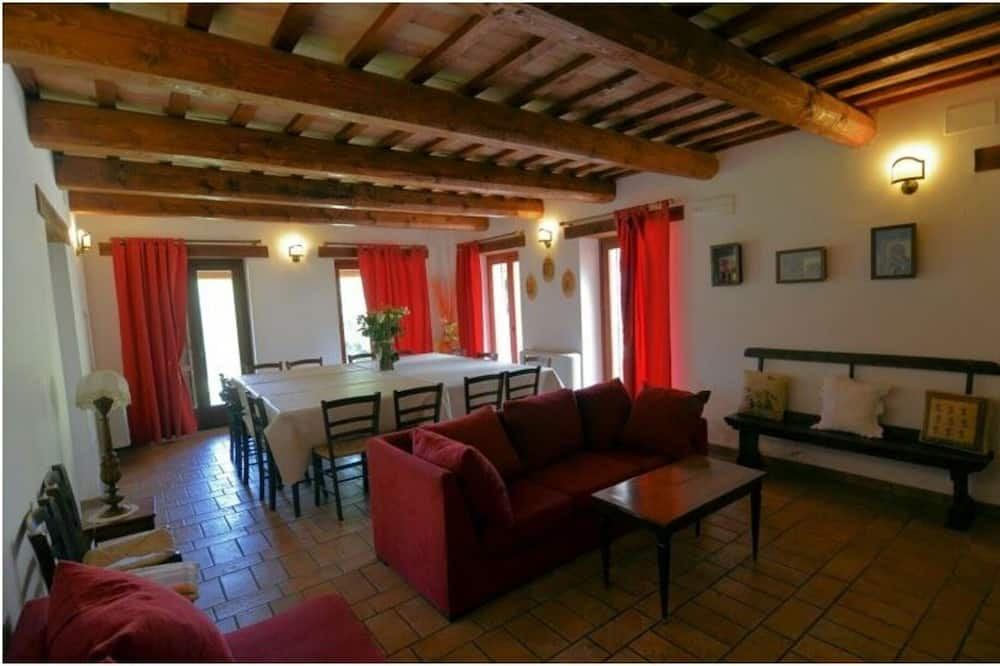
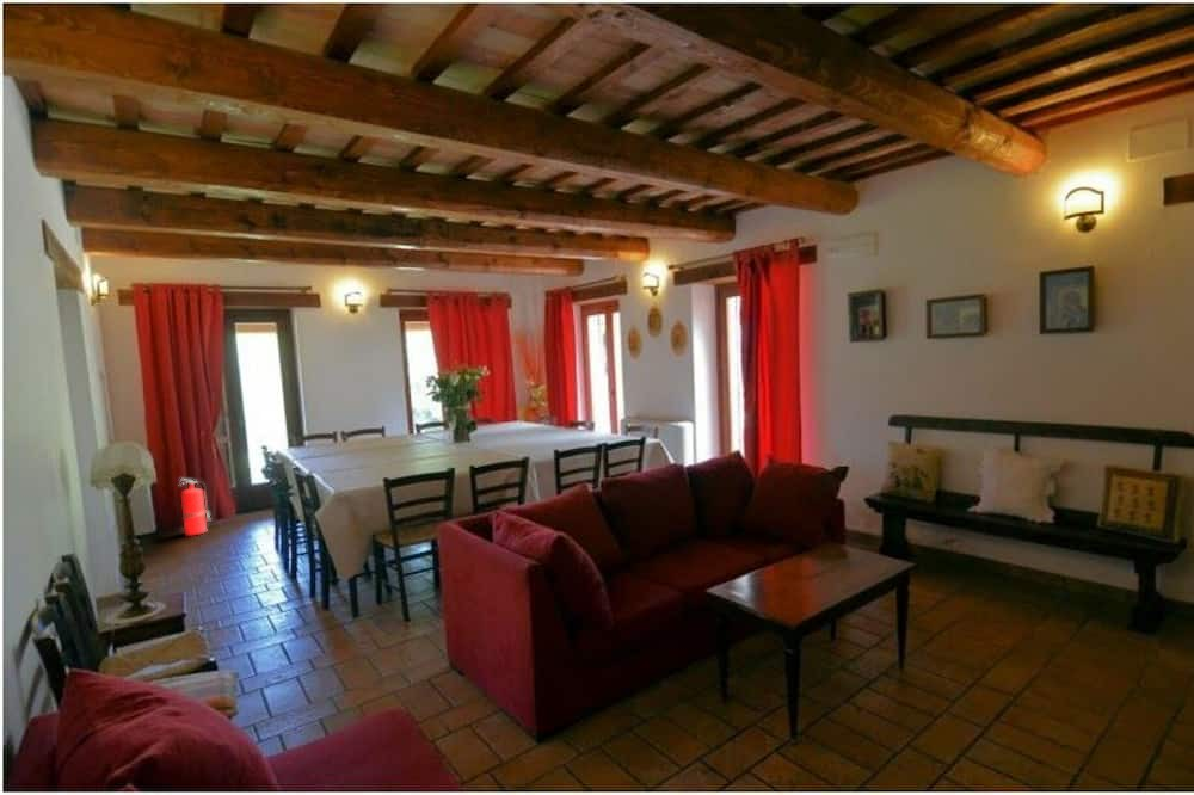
+ fire extinguisher [178,477,213,537]
